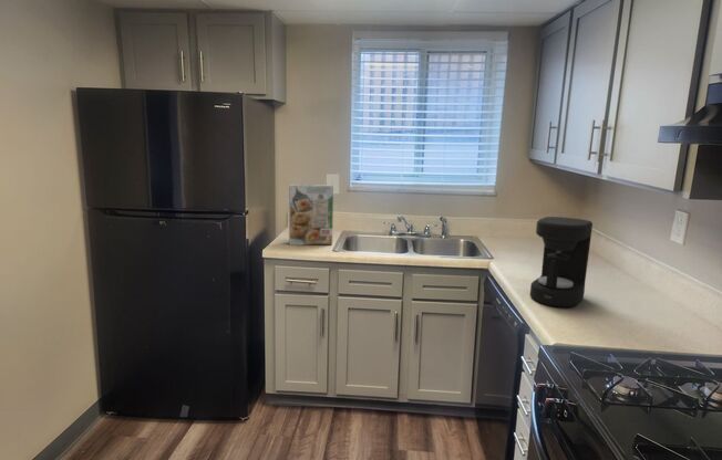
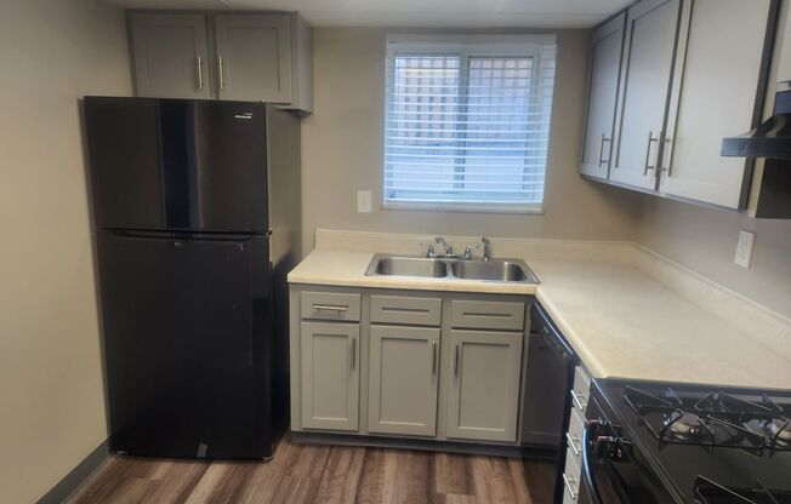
- cereal box [288,184,334,247]
- coffee maker [529,216,594,307]
